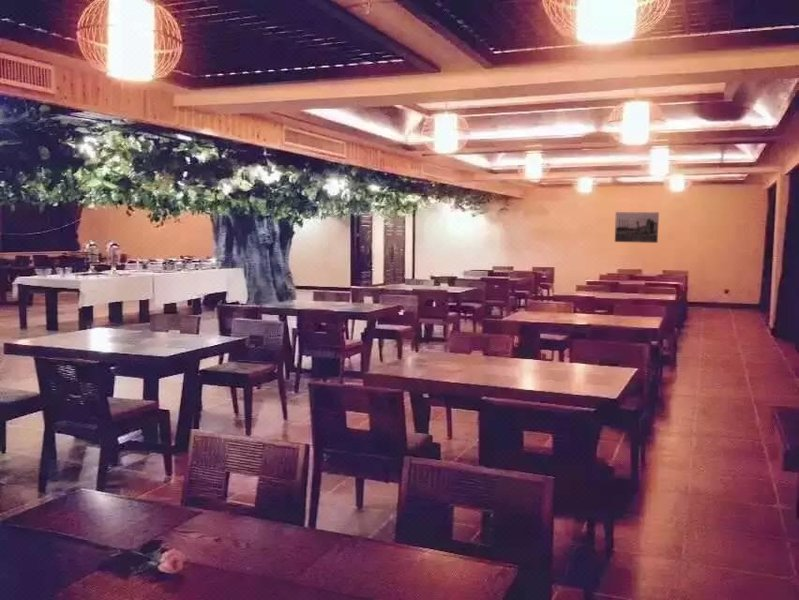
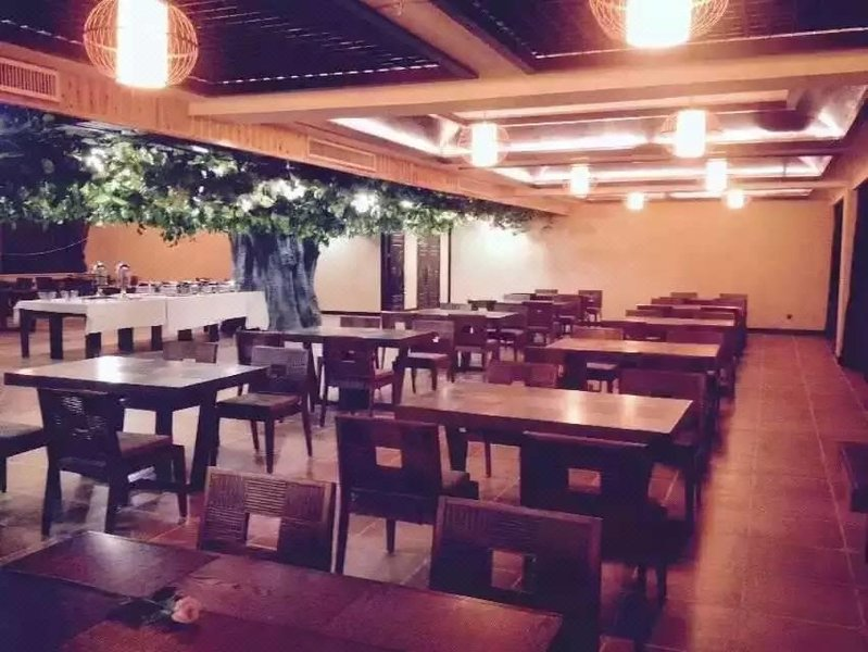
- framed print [614,211,660,244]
